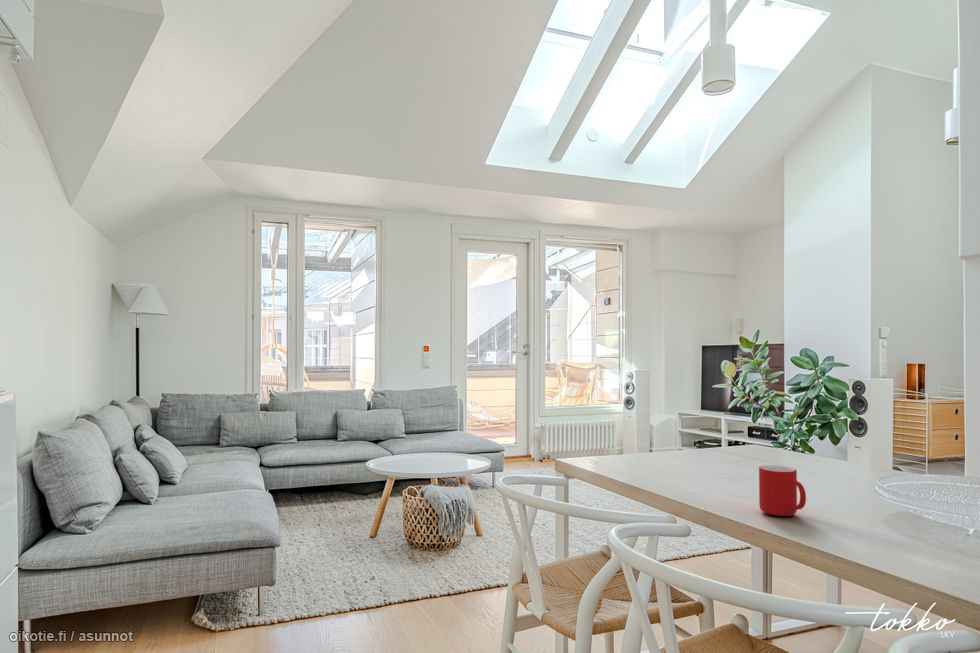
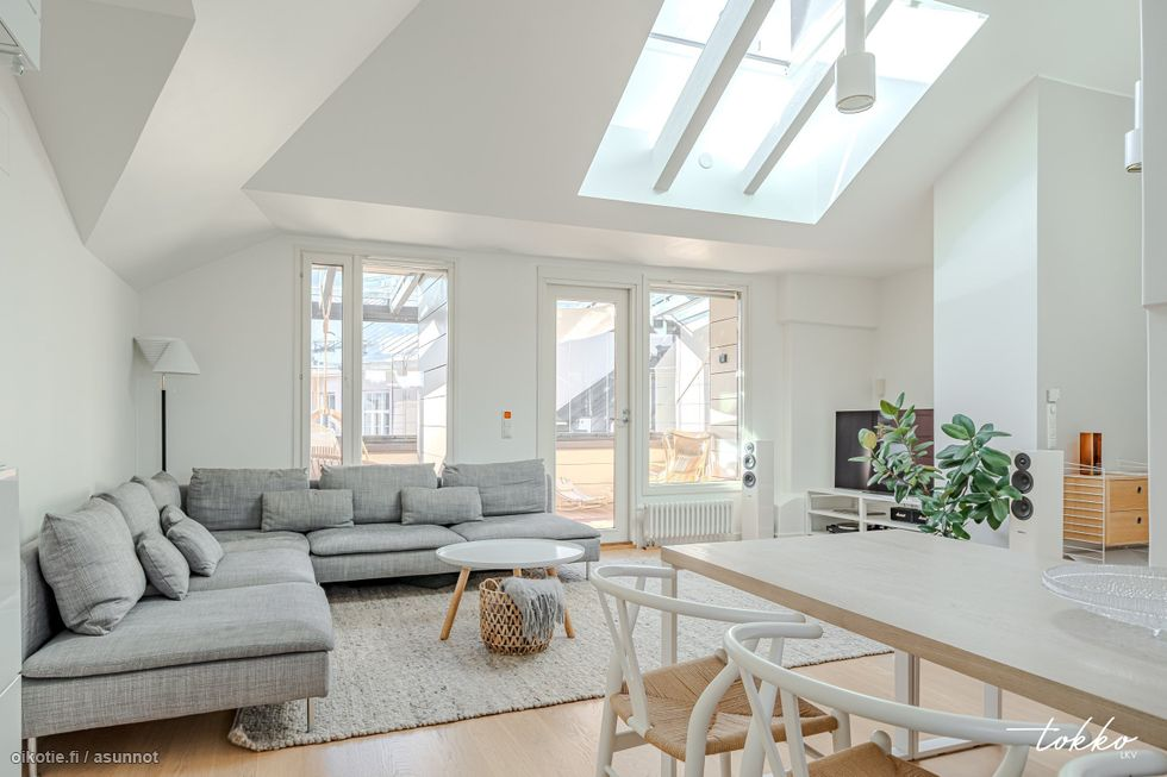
- cup [758,464,807,517]
